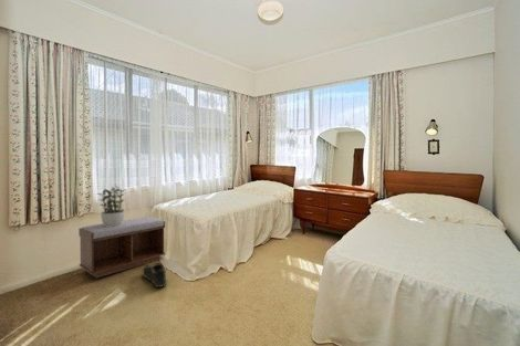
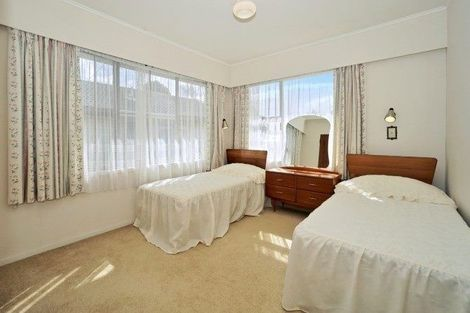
- bench [77,216,166,280]
- potted plant [96,186,127,227]
- shoe [141,262,168,289]
